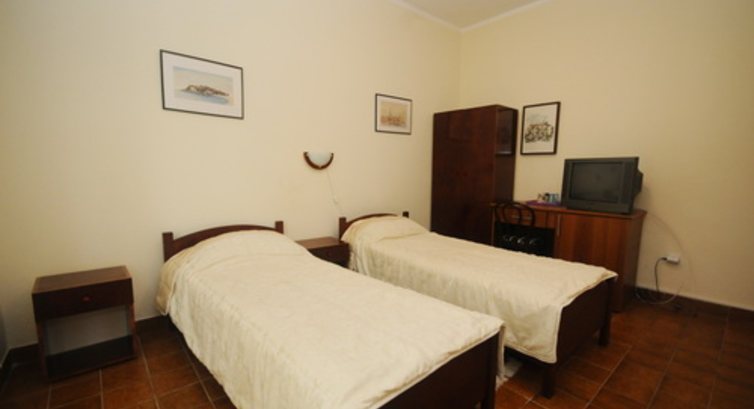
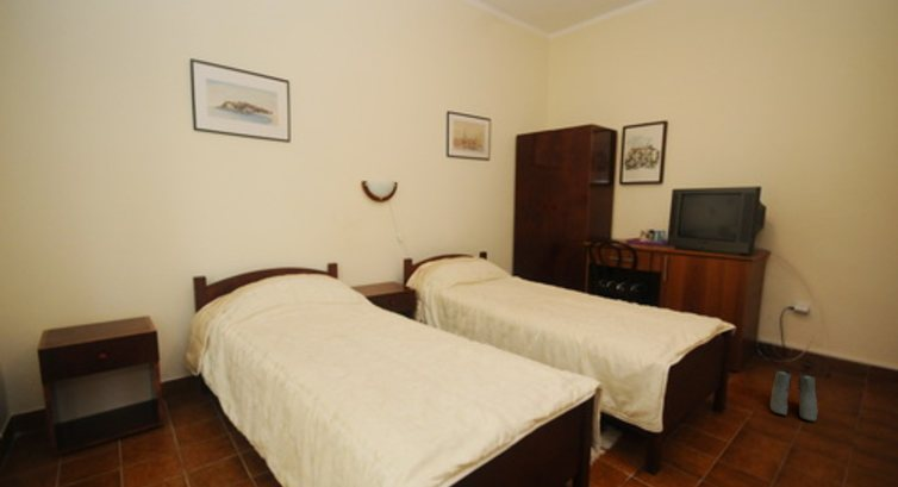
+ boots [769,368,819,423]
